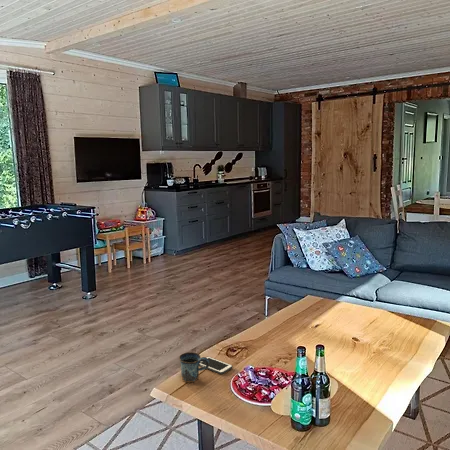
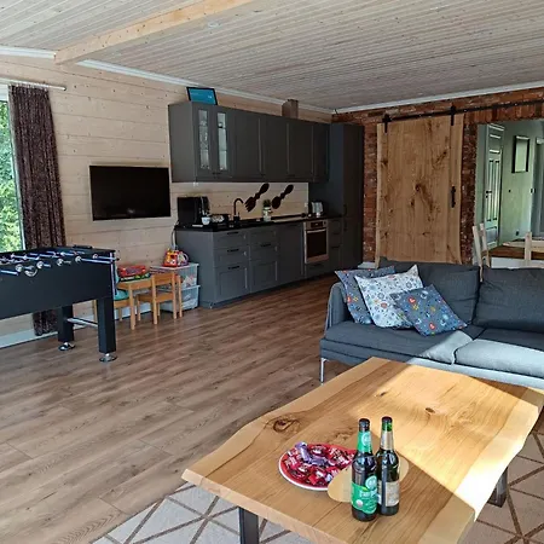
- mug [178,351,210,383]
- cell phone [199,356,234,375]
